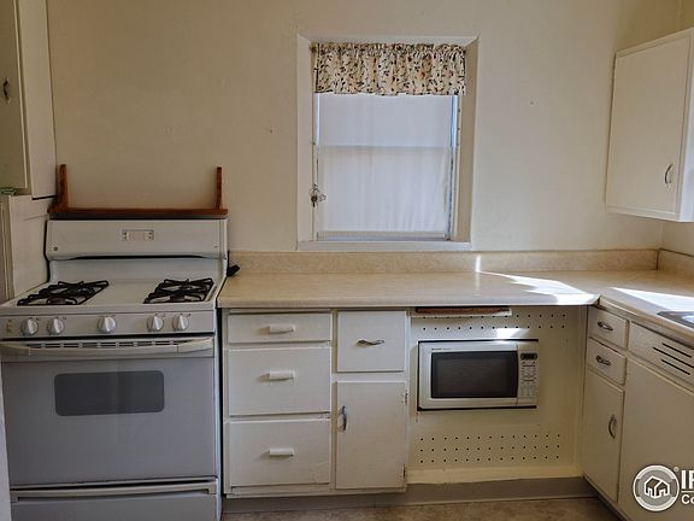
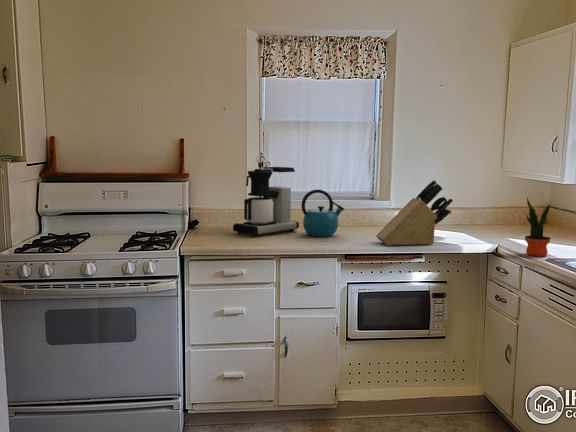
+ potted plant [524,197,551,257]
+ coffee maker [232,166,300,238]
+ kettle [300,188,345,238]
+ knife block [375,179,454,246]
